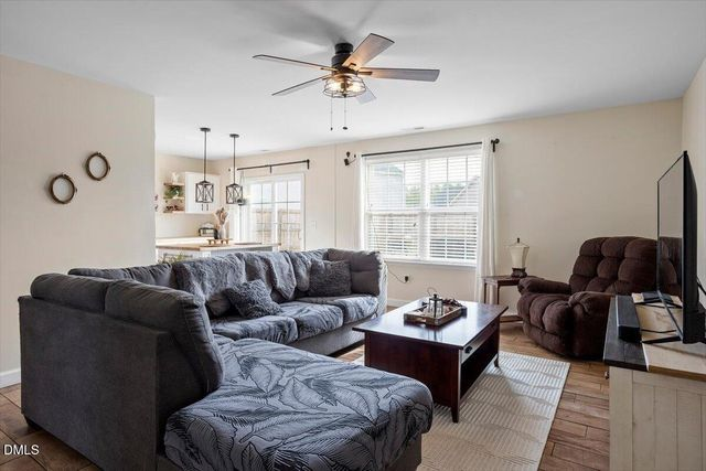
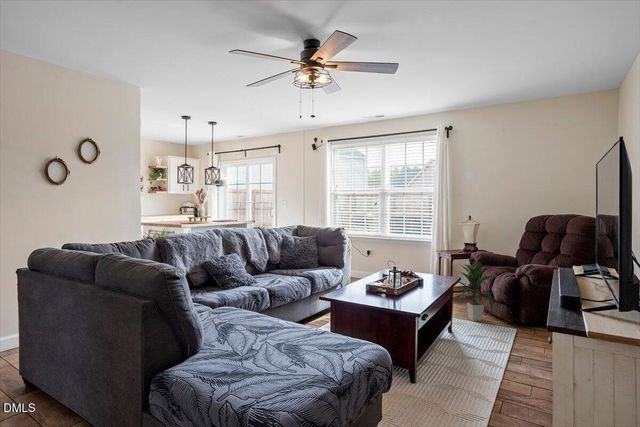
+ indoor plant [452,262,503,322]
